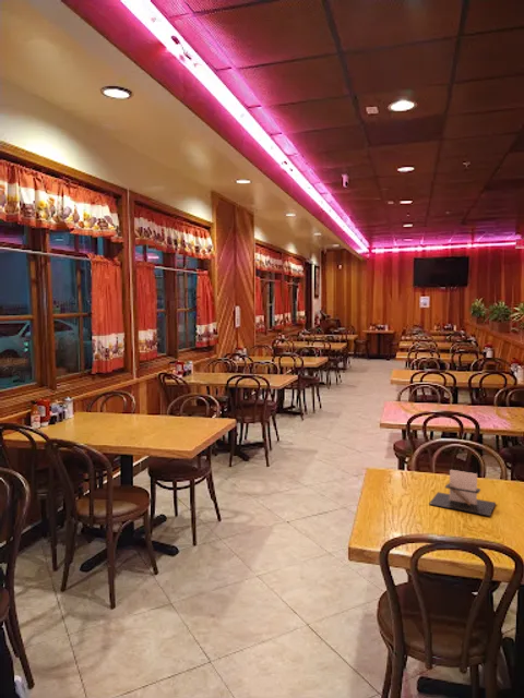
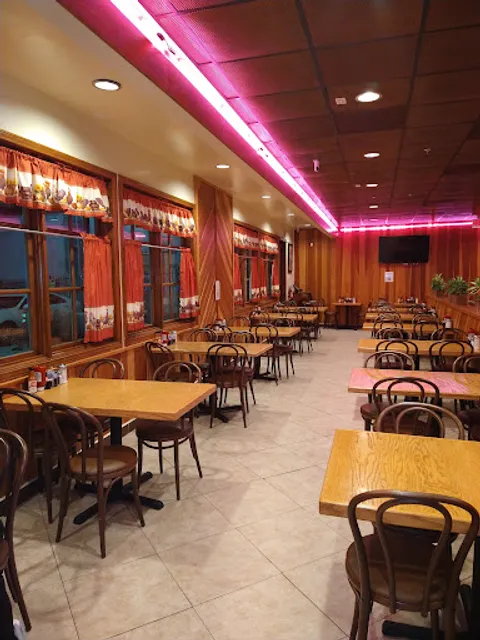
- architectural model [428,469,497,517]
